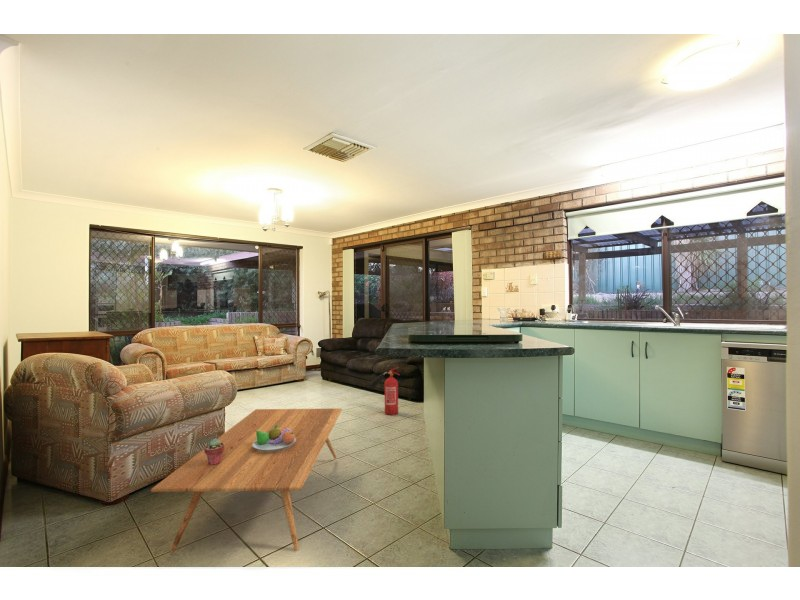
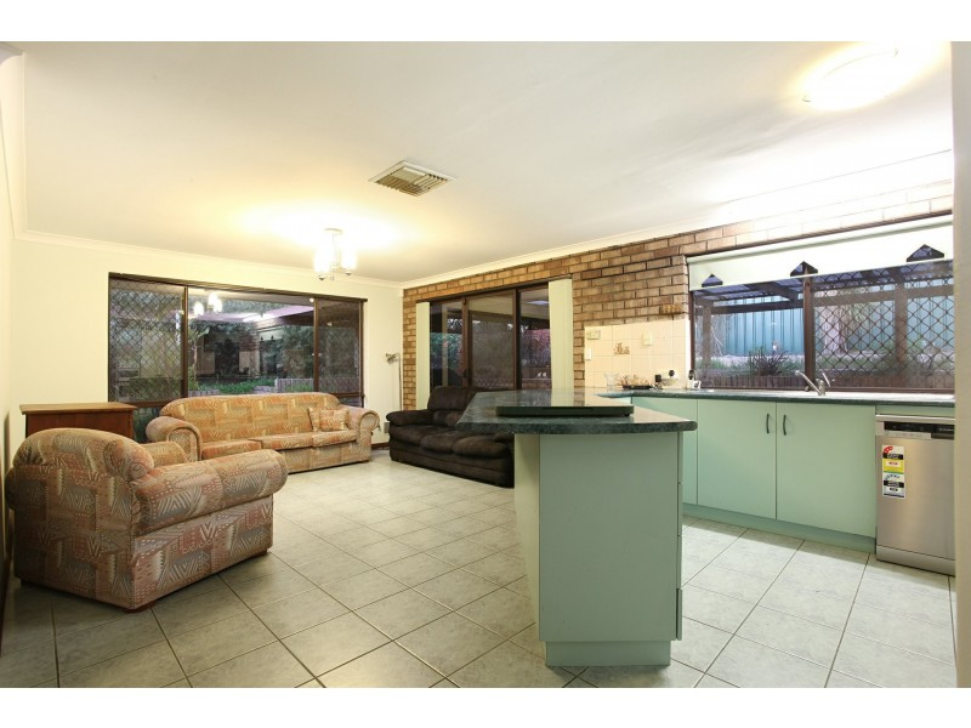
- coffee table [150,408,343,554]
- fruit bowl [252,425,296,452]
- potted succulent [203,438,224,465]
- fire extinguisher [368,366,400,416]
